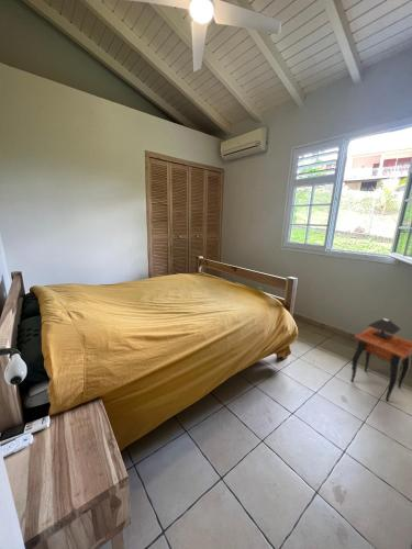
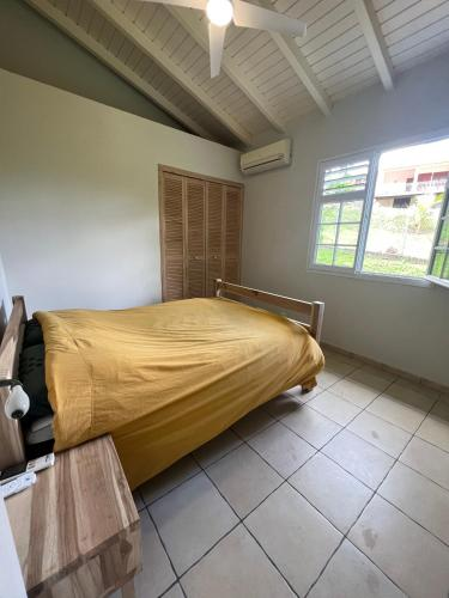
- side table [350,317,412,402]
